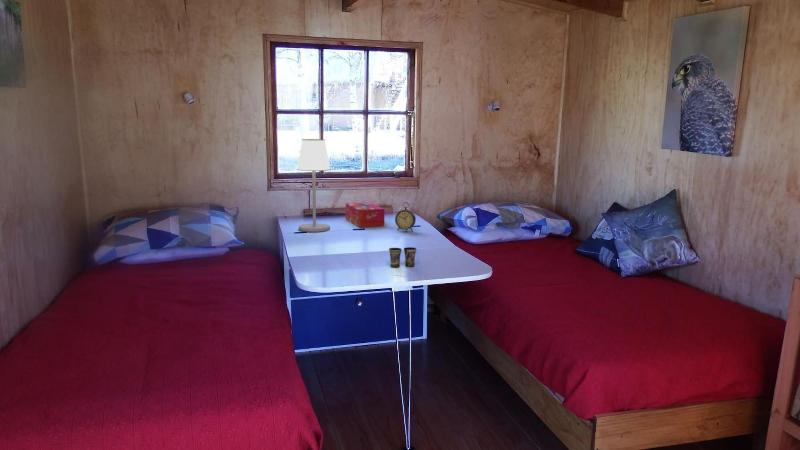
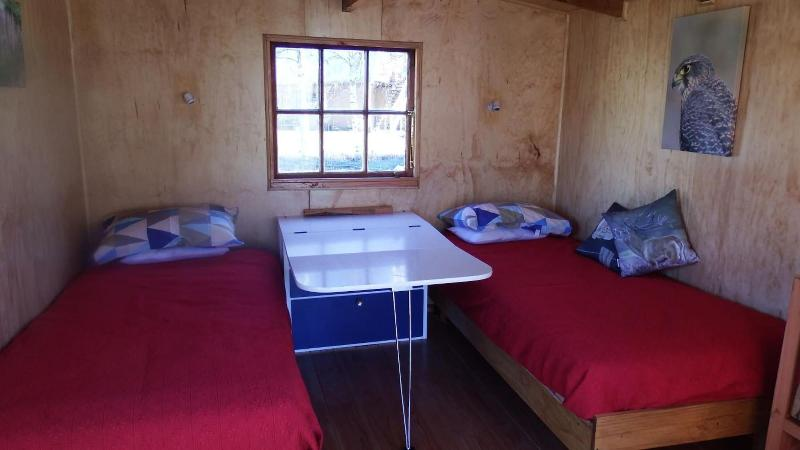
- cup [388,246,417,268]
- tissue box [345,201,385,228]
- table lamp [296,138,331,233]
- alarm clock [394,201,417,233]
